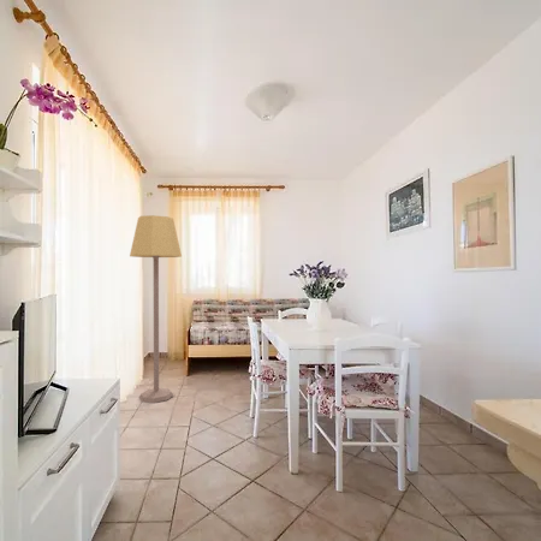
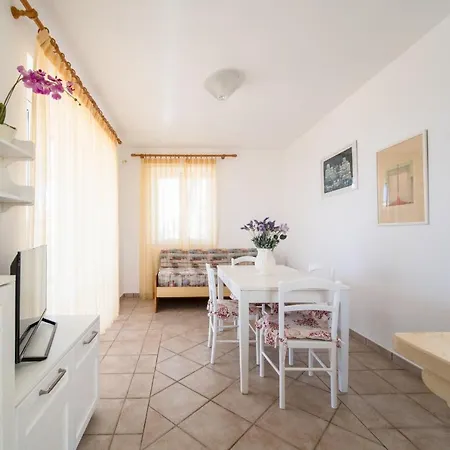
- lamp [129,214,183,404]
